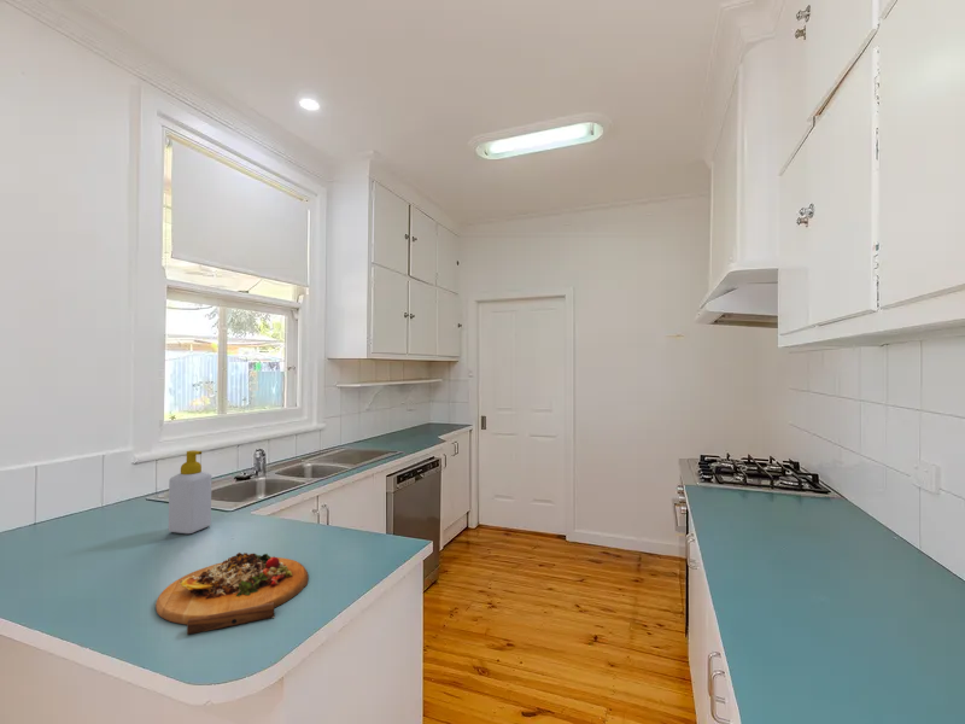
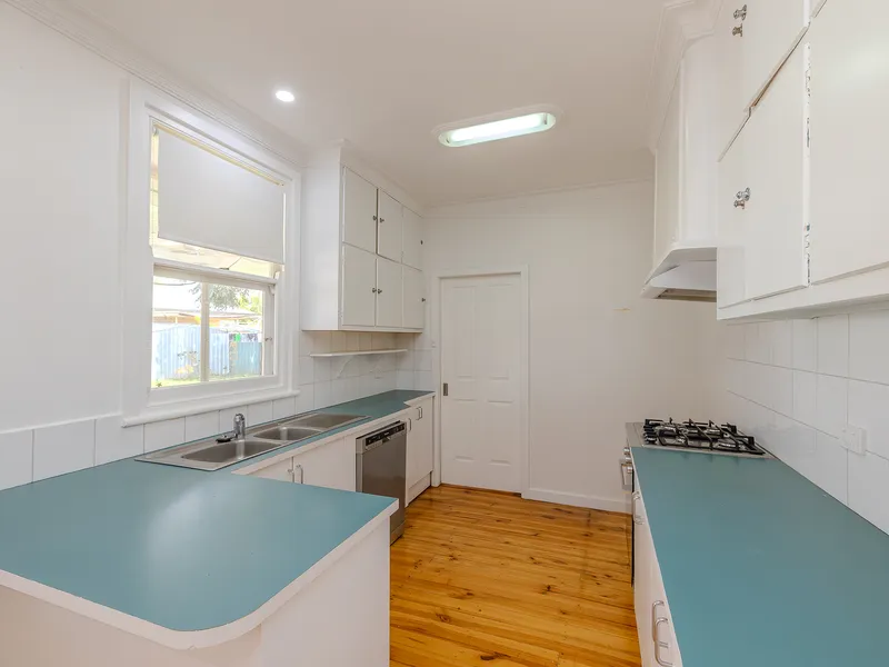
- cutting board [154,551,310,636]
- soap bottle [168,449,212,535]
